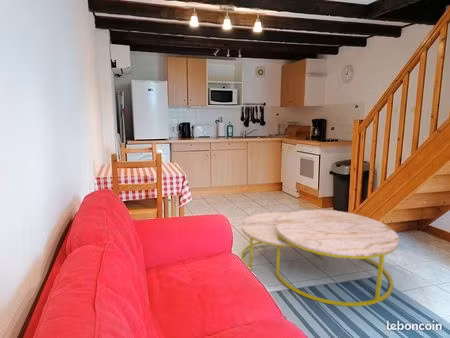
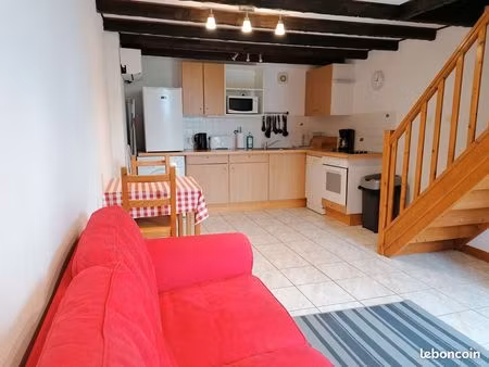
- coffee table [240,209,400,307]
